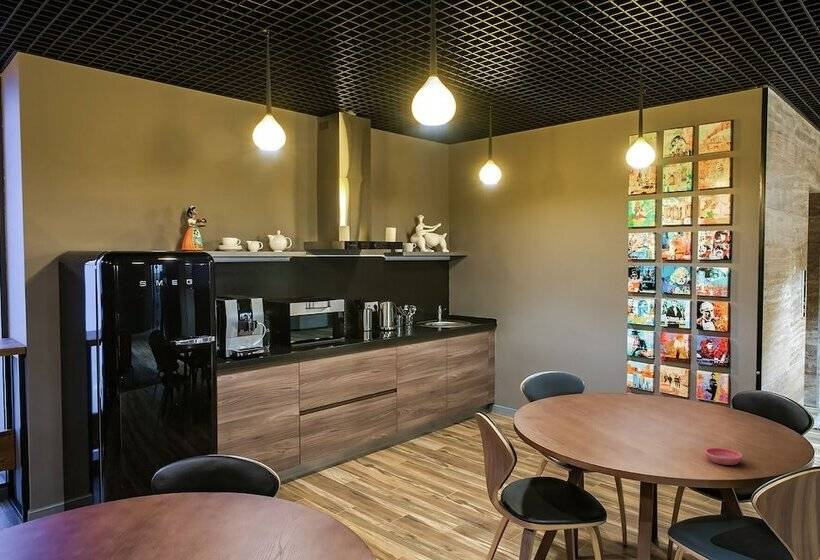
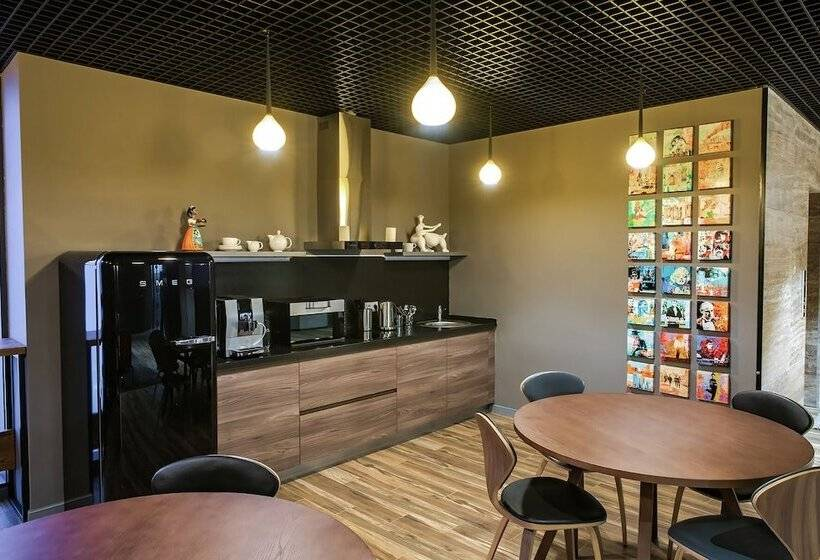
- saucer [704,447,744,466]
